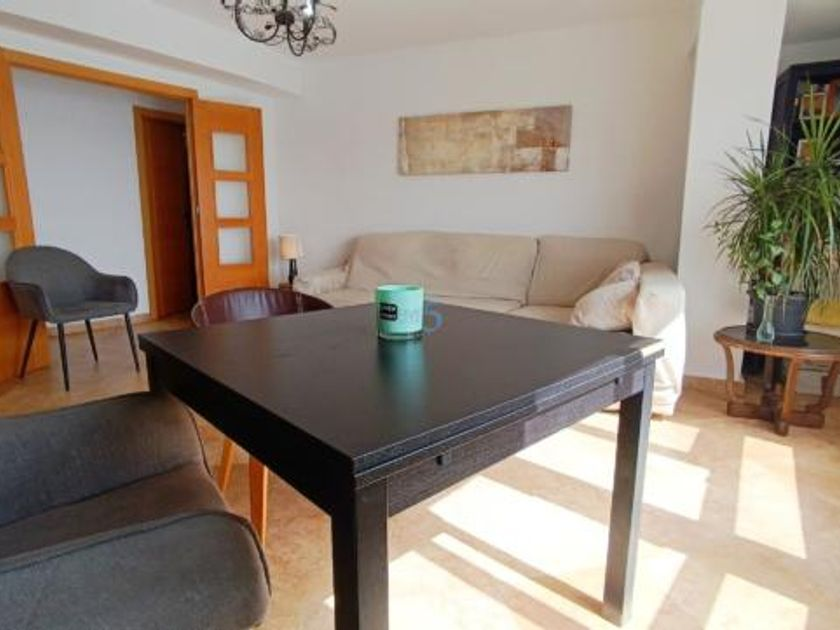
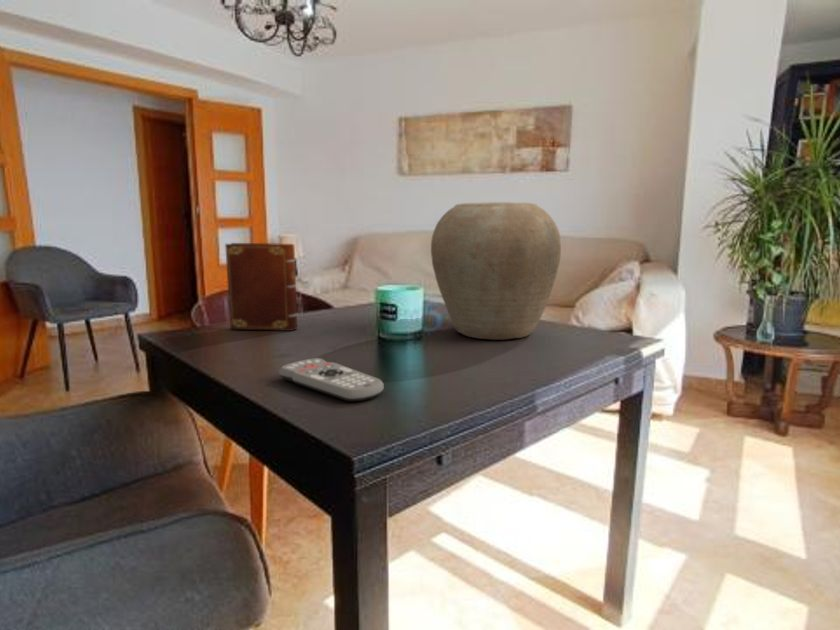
+ vase [430,201,562,341]
+ book [224,242,298,332]
+ remote control [278,357,385,402]
